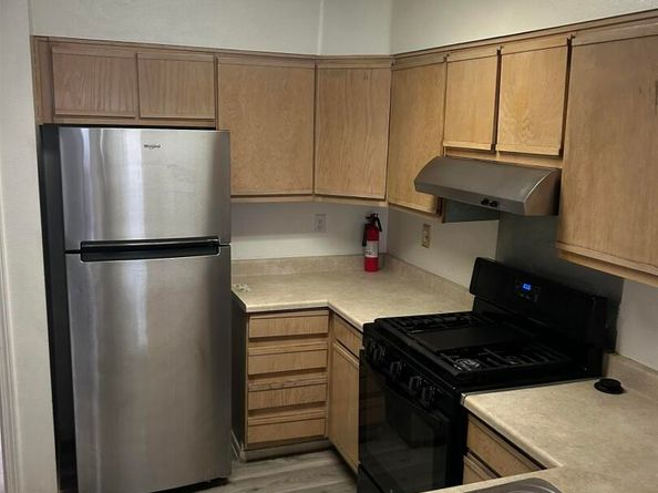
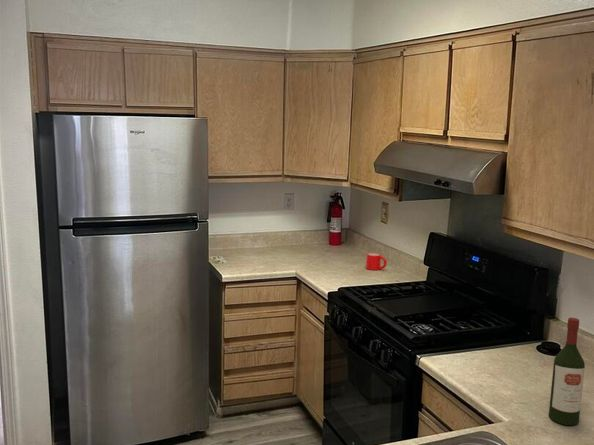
+ mug [365,252,388,271]
+ wine bottle [548,317,586,426]
